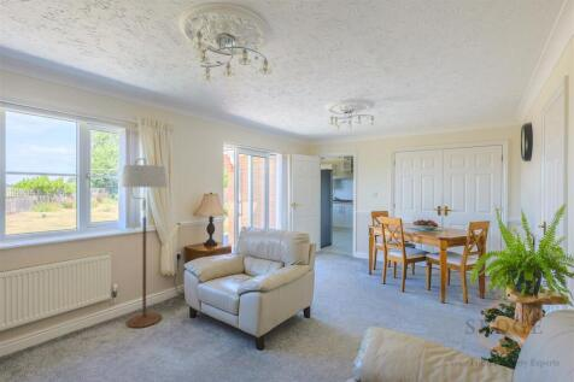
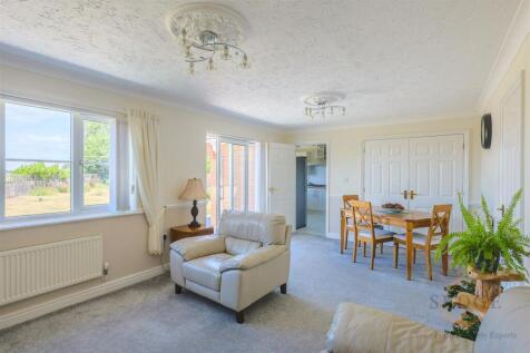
- floor lamp [119,157,169,329]
